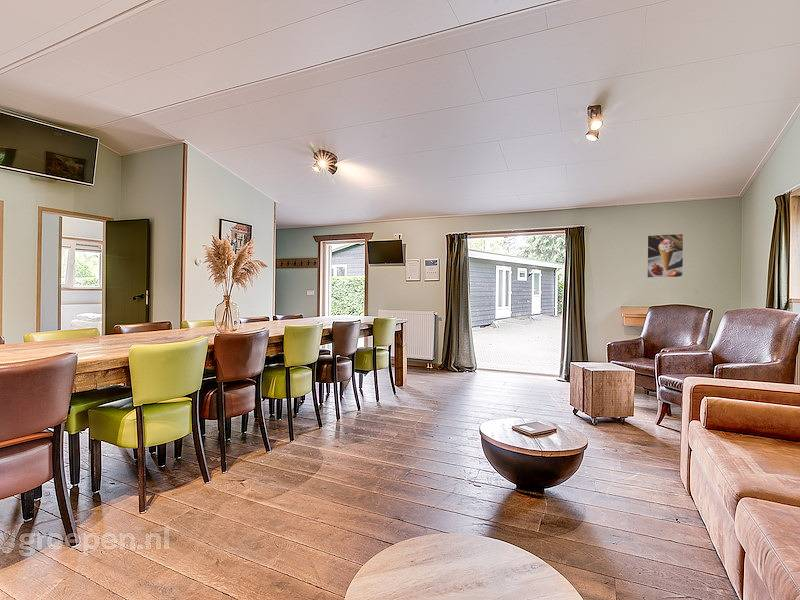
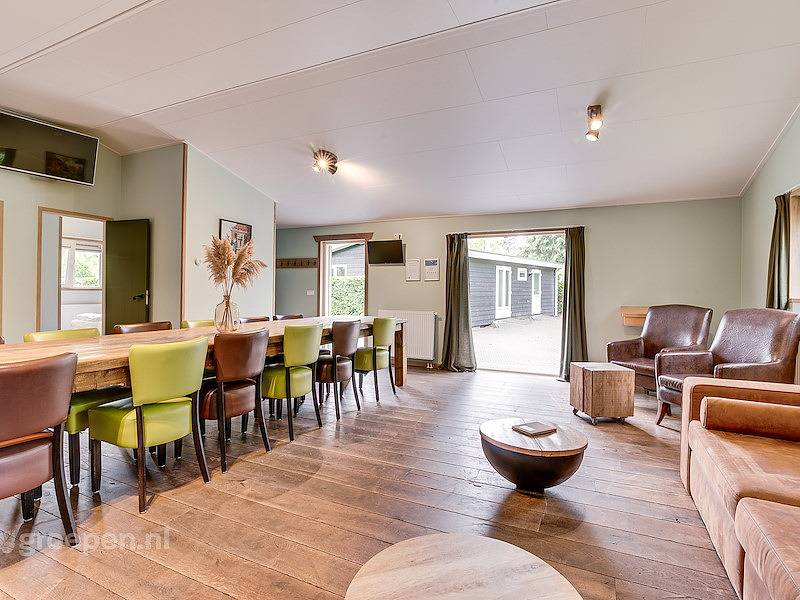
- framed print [646,233,684,279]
